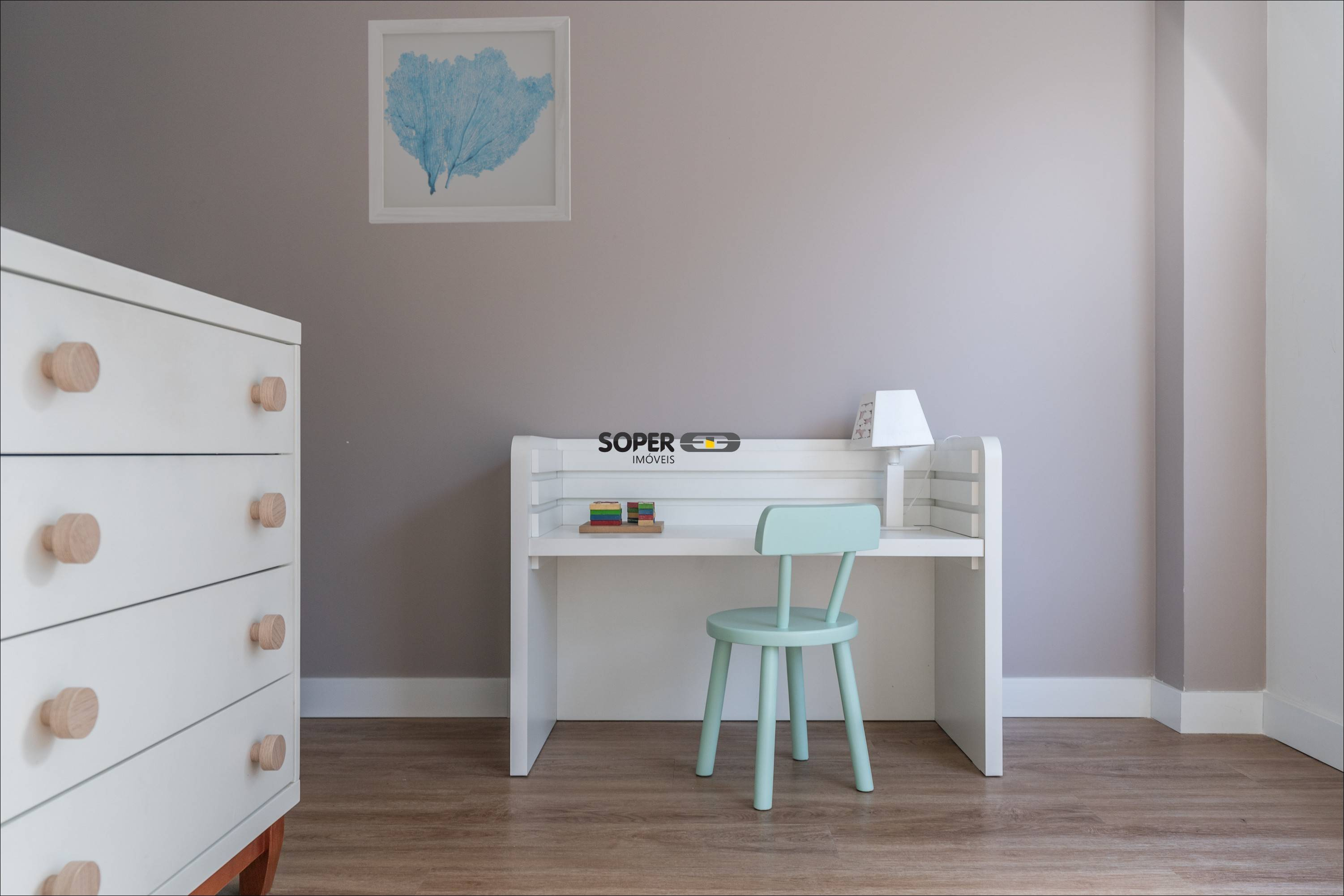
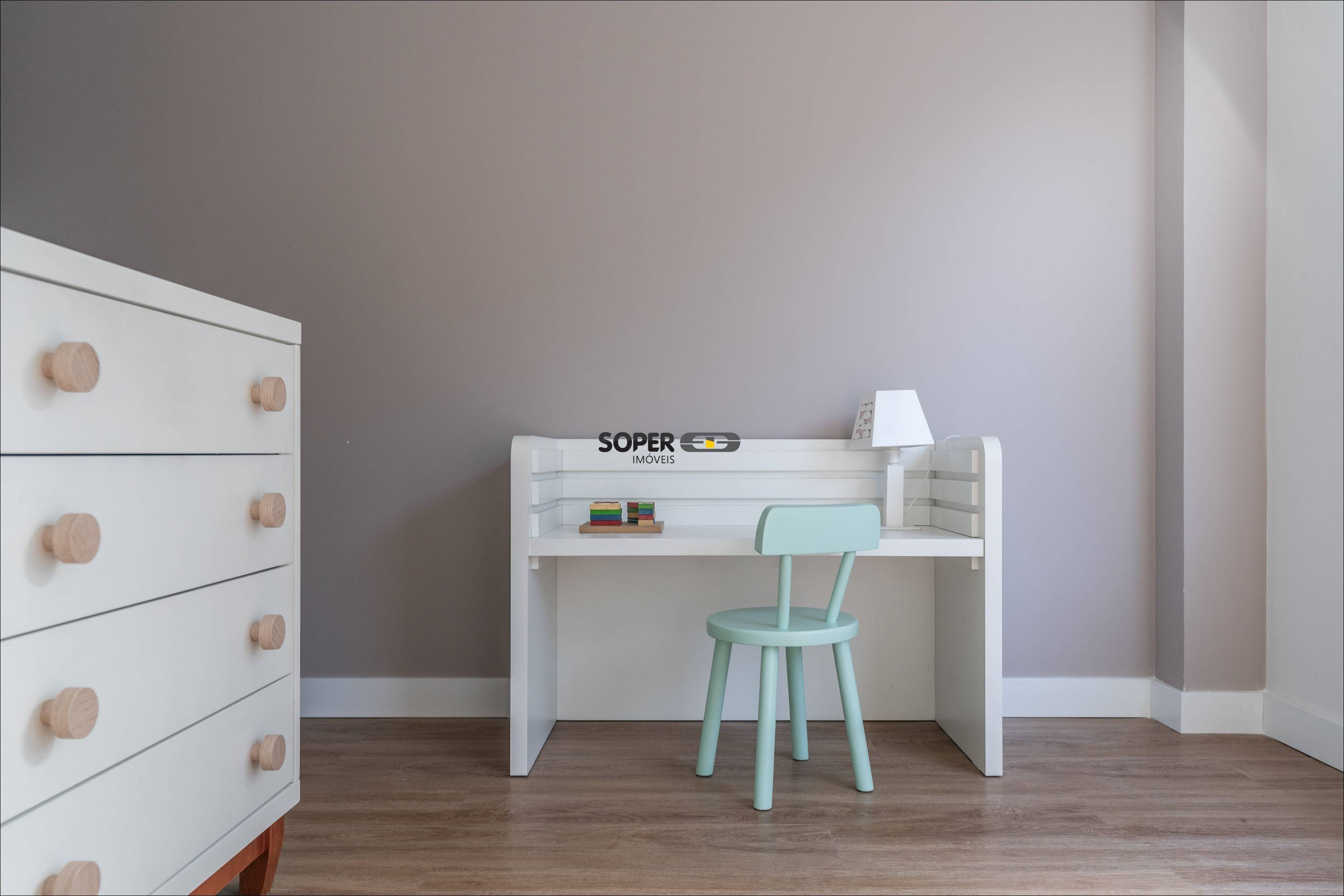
- wall art [368,16,571,224]
